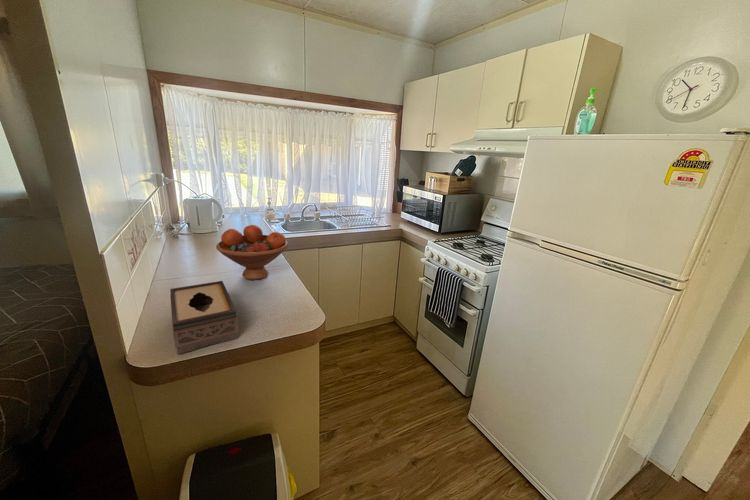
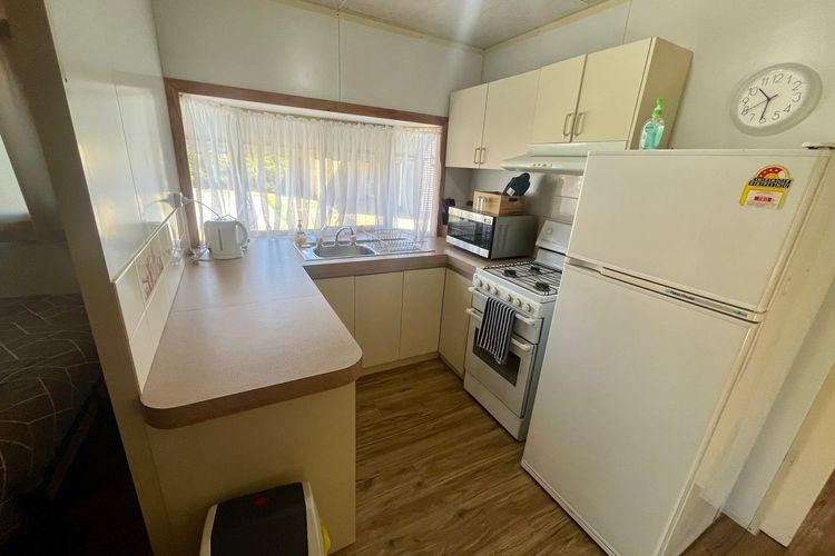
- fruit bowl [215,224,289,281]
- tissue box [169,280,239,355]
